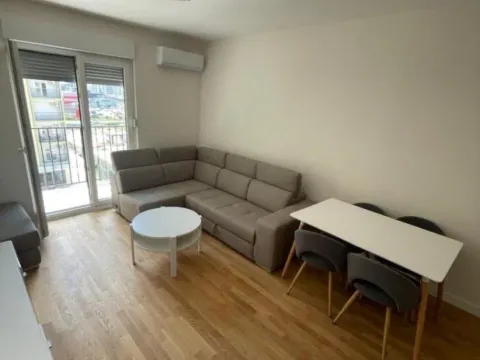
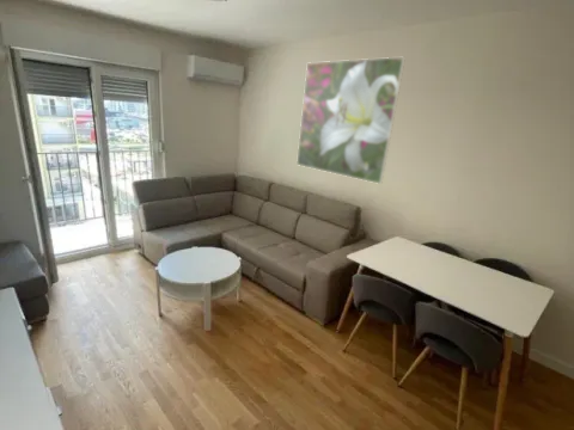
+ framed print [295,56,407,185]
